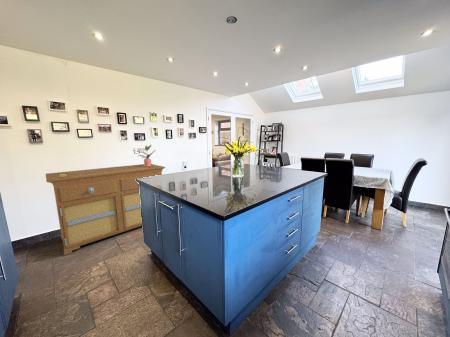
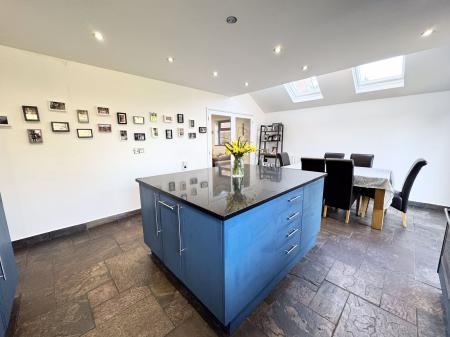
- sideboard [45,163,166,256]
- potted plant [137,144,156,166]
